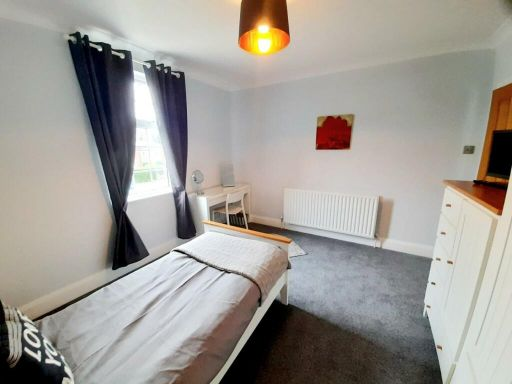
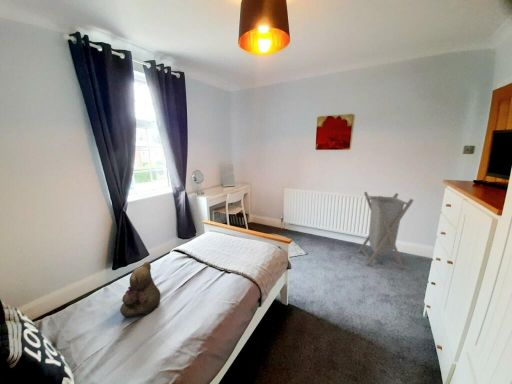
+ laundry hamper [357,191,415,270]
+ teddy bear [119,261,161,319]
